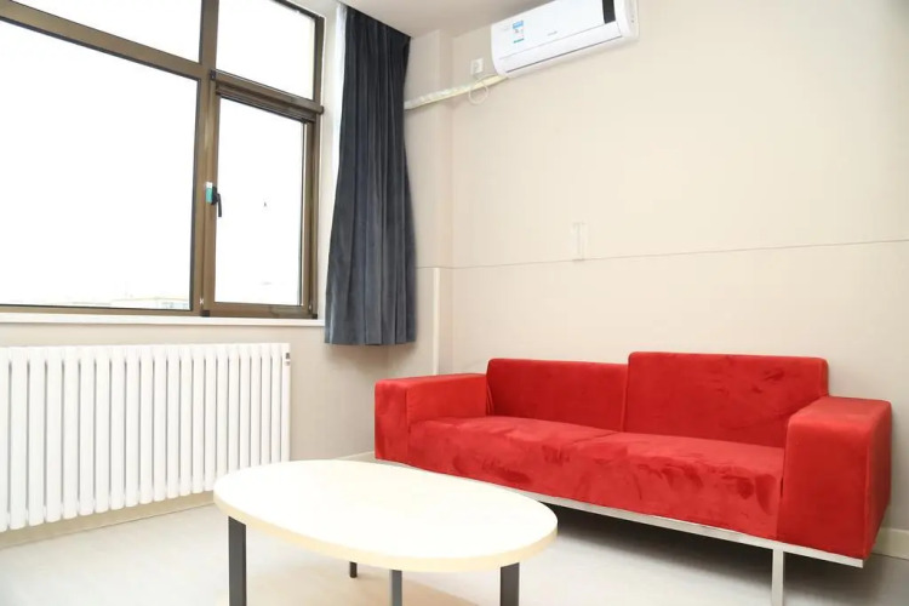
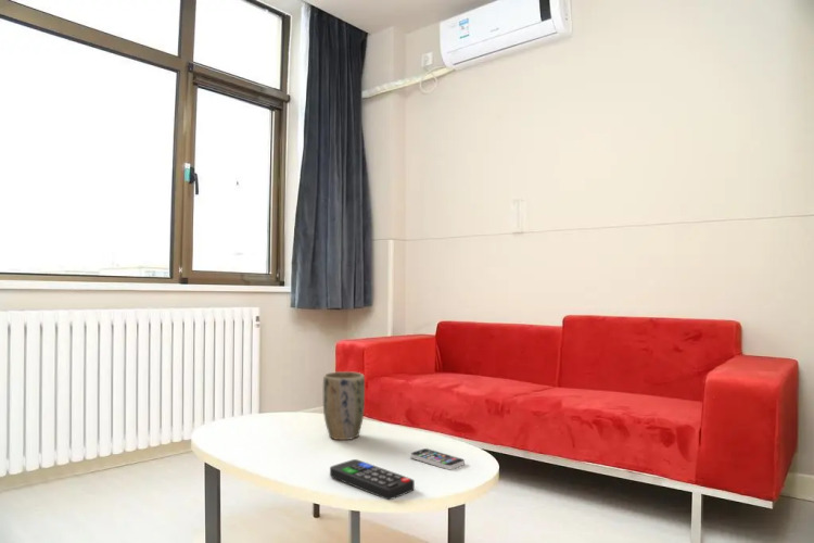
+ smartphone [409,447,466,470]
+ remote control [329,458,416,501]
+ plant pot [322,370,366,441]
